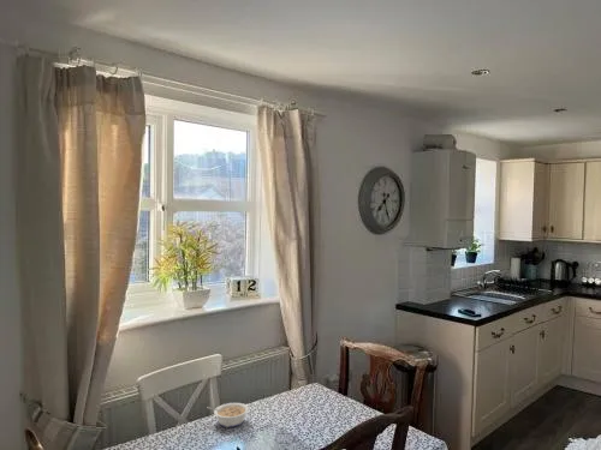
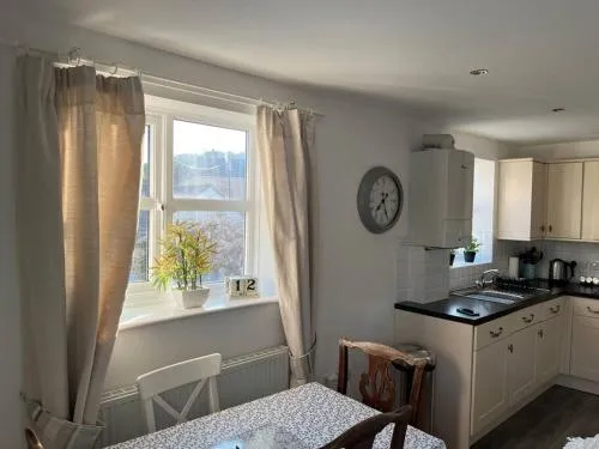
- legume [207,402,250,428]
